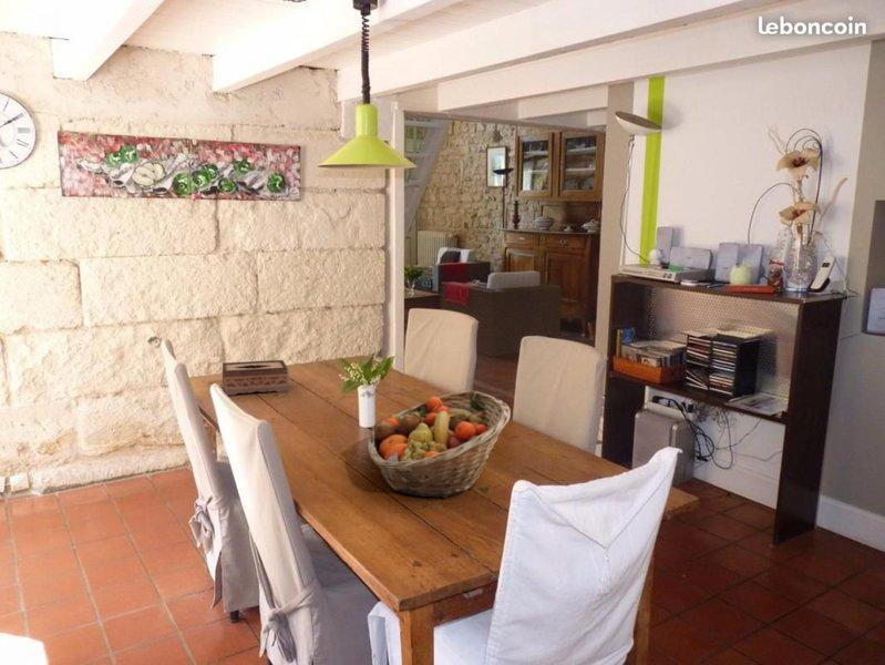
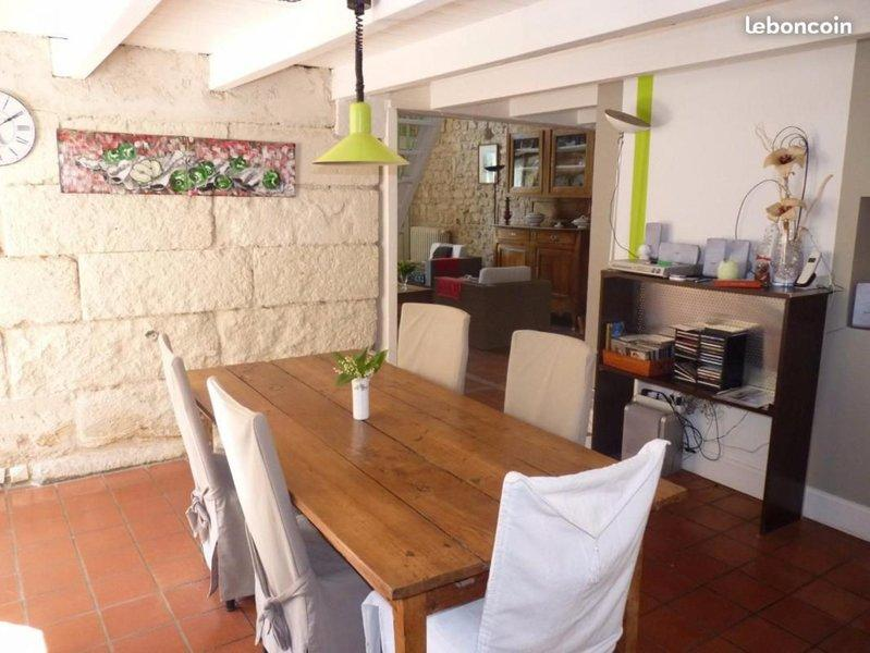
- tissue box [222,359,289,397]
- fruit basket [367,389,512,499]
